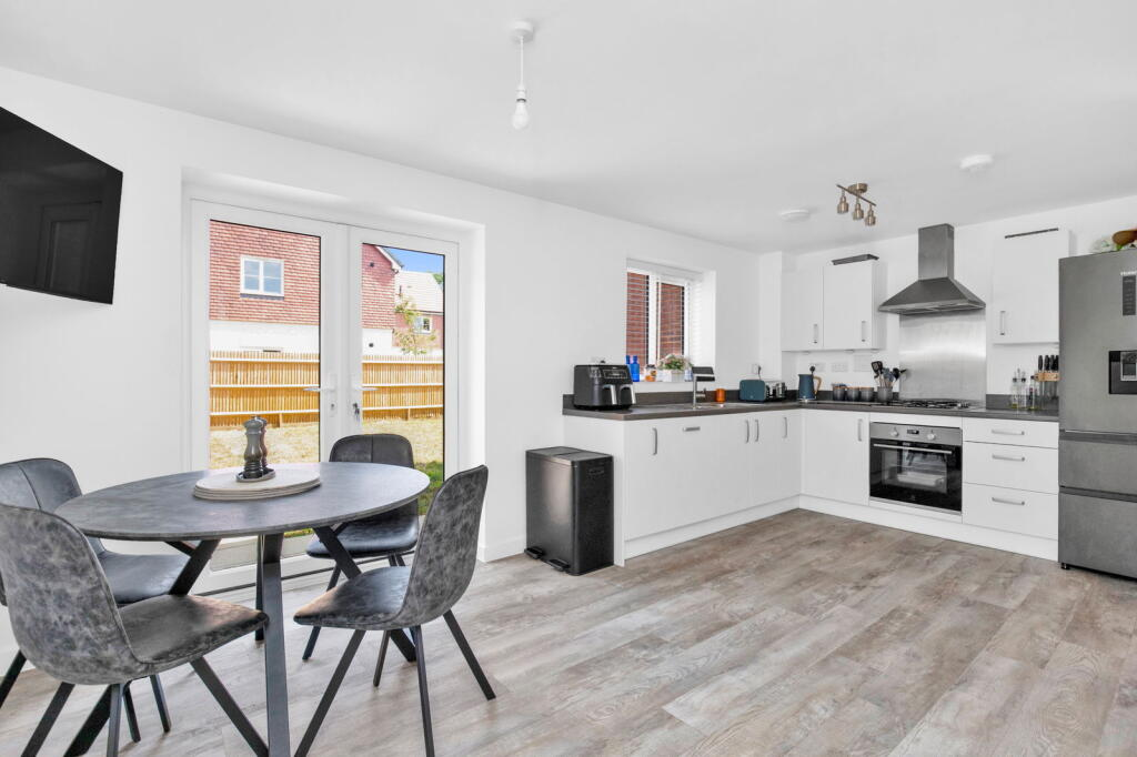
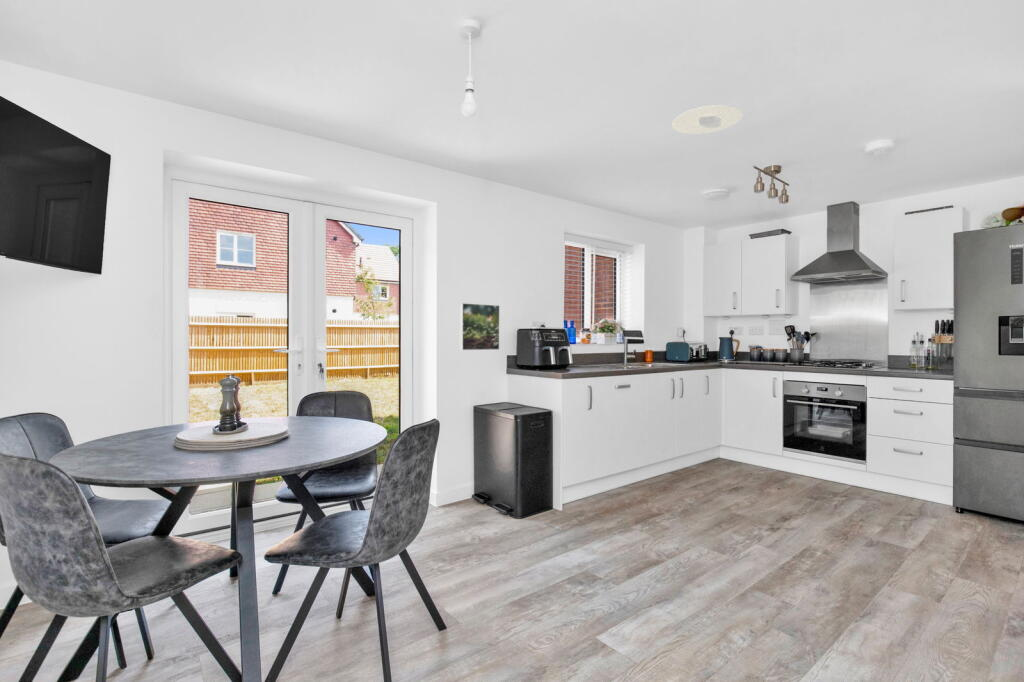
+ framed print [459,302,501,351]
+ recessed light [671,104,743,135]
